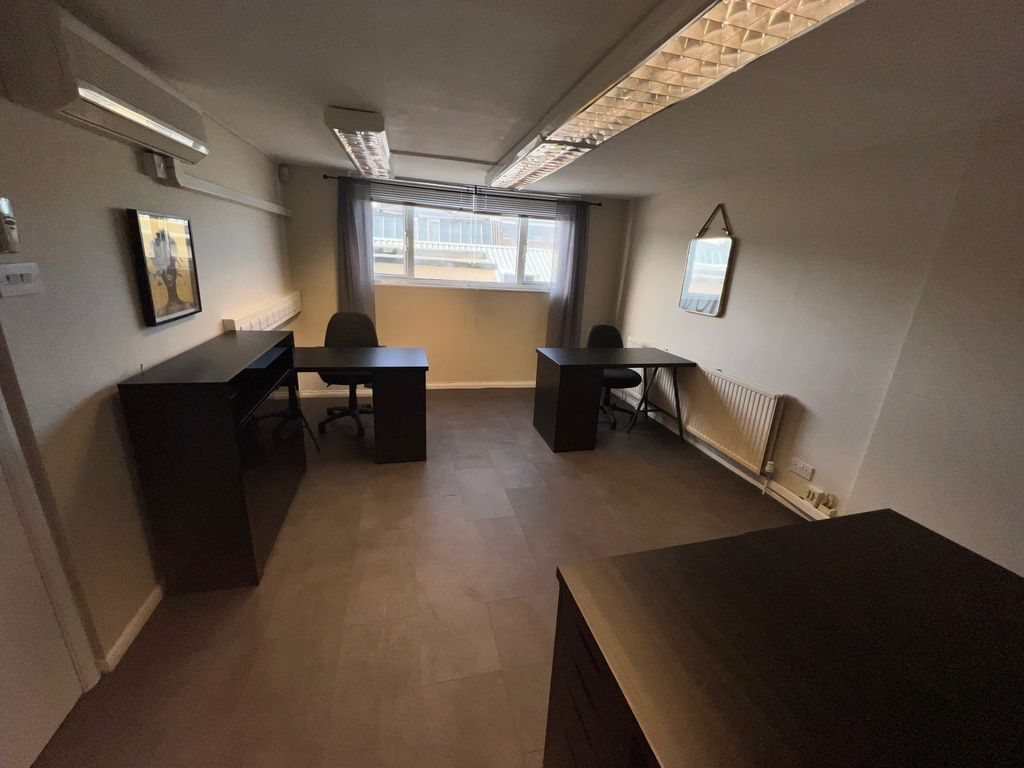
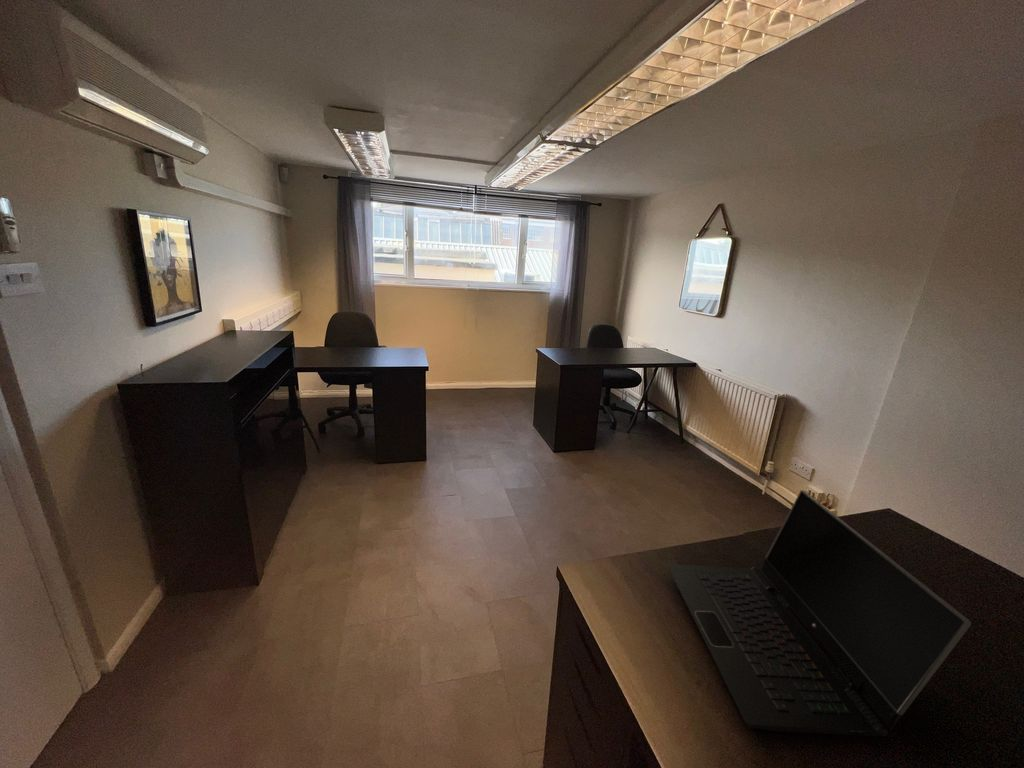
+ laptop computer [667,489,972,738]
